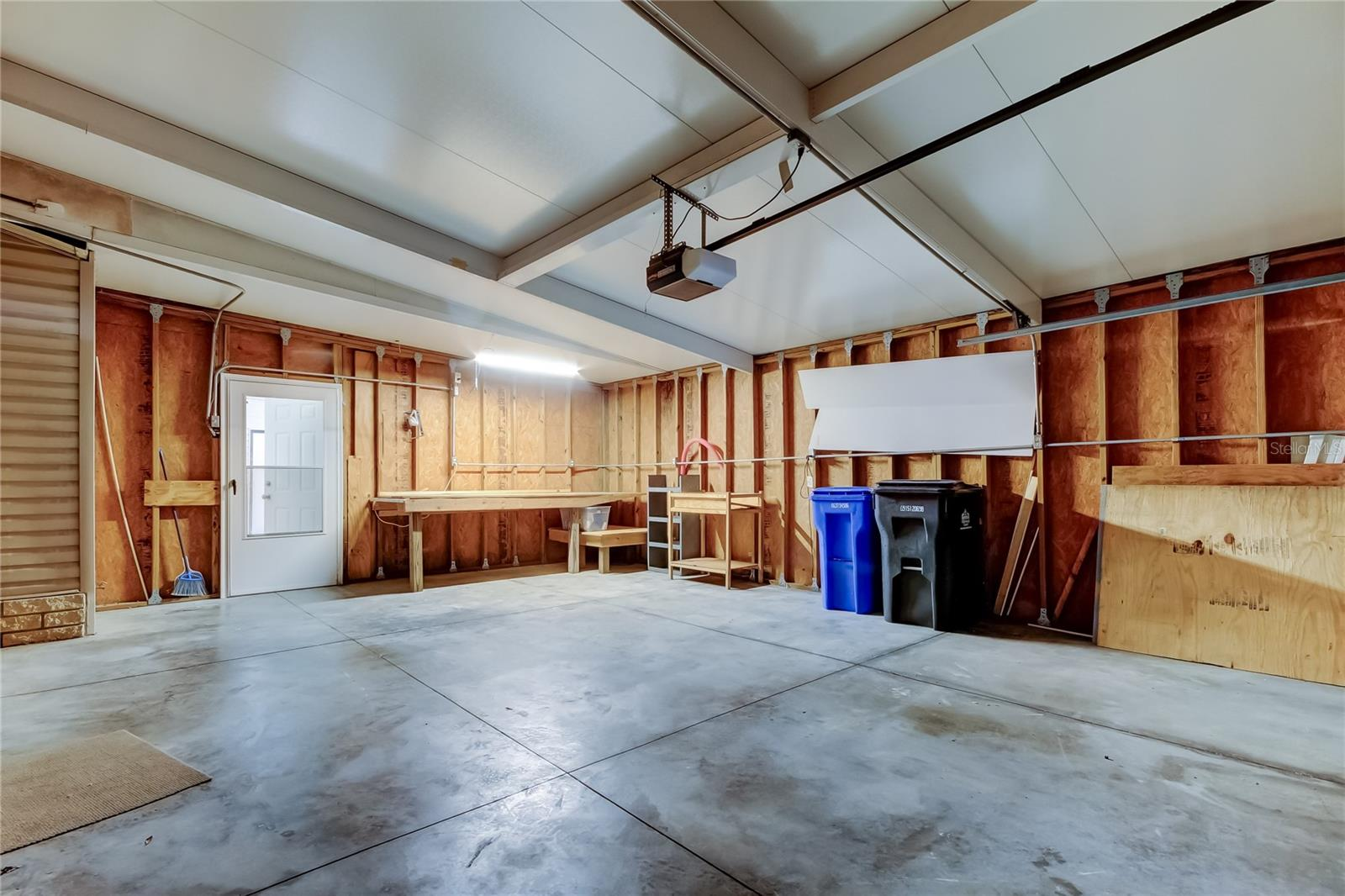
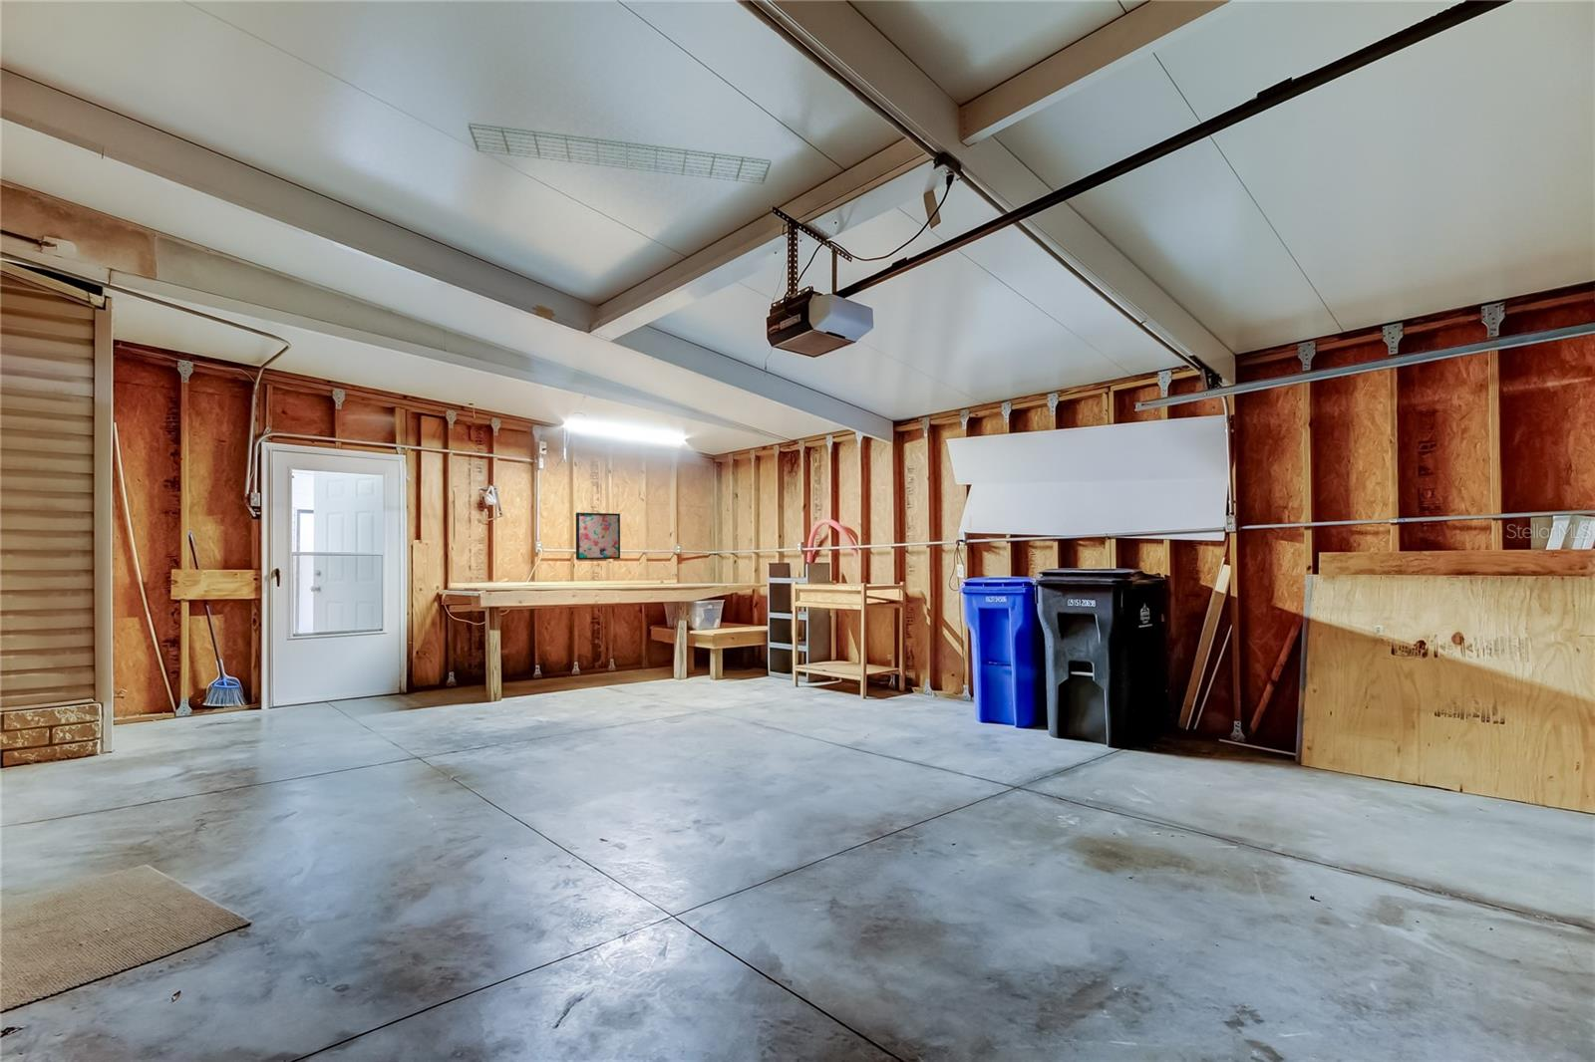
+ wall art [575,511,621,561]
+ light panel [467,122,772,185]
